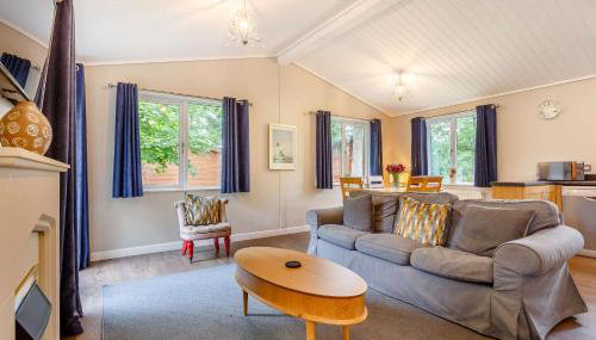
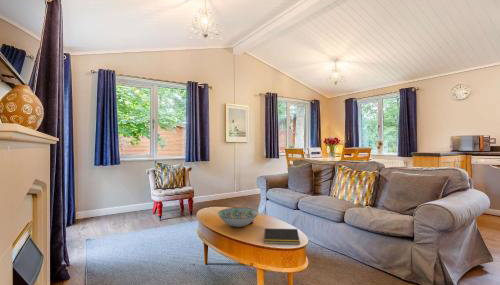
+ decorative bowl [217,207,260,228]
+ notepad [263,227,301,245]
